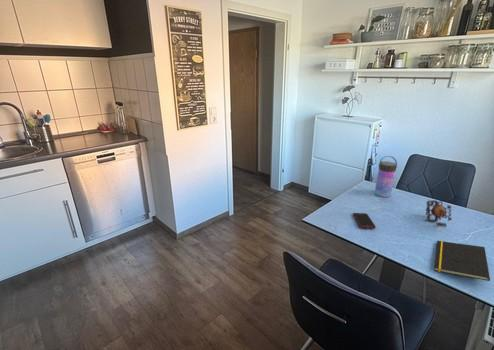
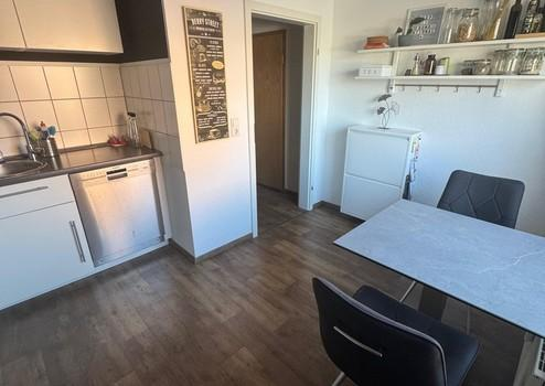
- notepad [433,240,491,282]
- cell phone [352,212,377,230]
- teapot [425,199,453,228]
- water bottle [374,155,398,198]
